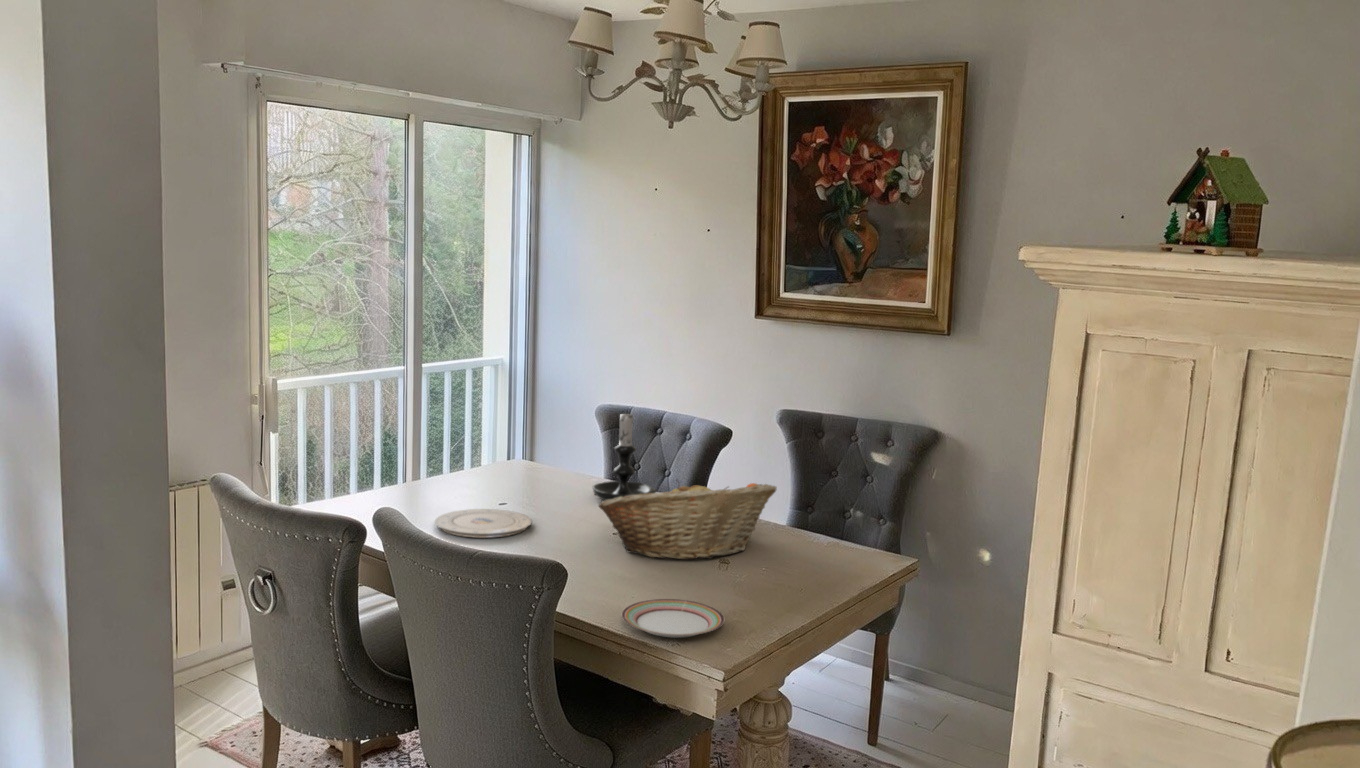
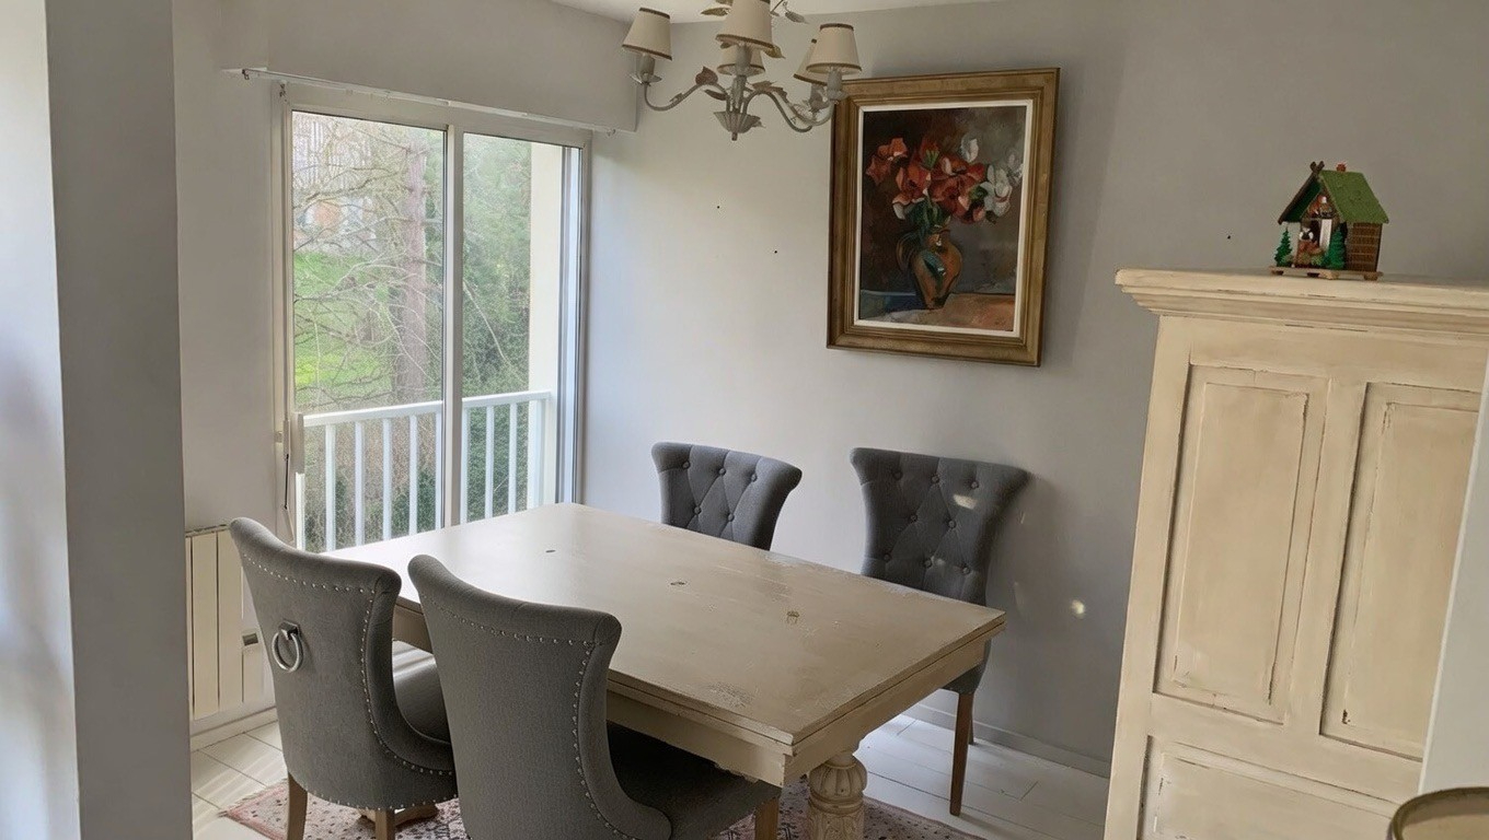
- candle holder [592,407,659,501]
- plate [433,508,533,539]
- fruit basket [598,478,778,561]
- plate [621,598,725,639]
